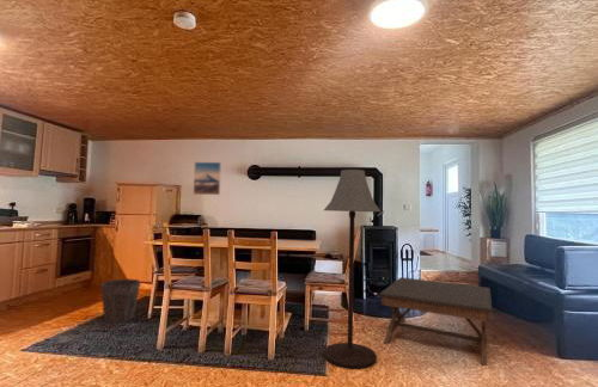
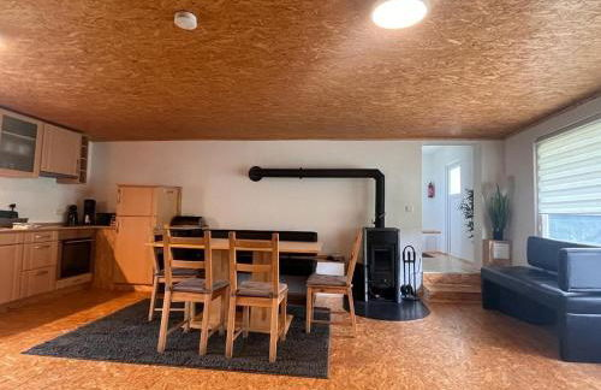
- floor lamp [323,168,382,370]
- waste bin [100,278,141,324]
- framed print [193,161,222,196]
- coffee table [378,276,494,367]
